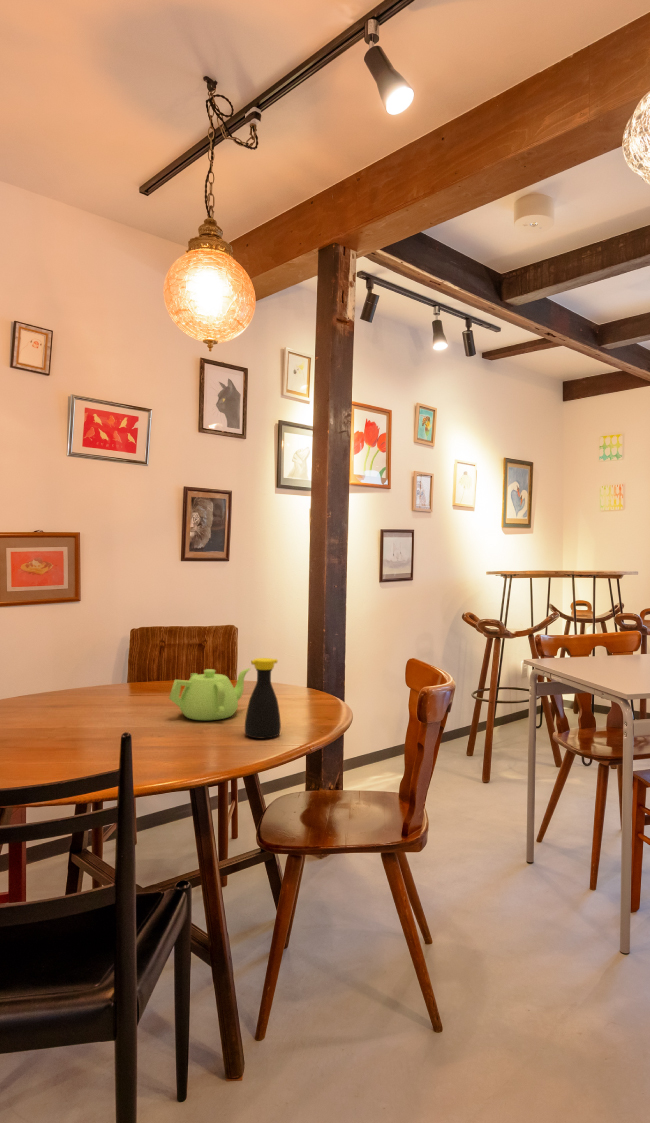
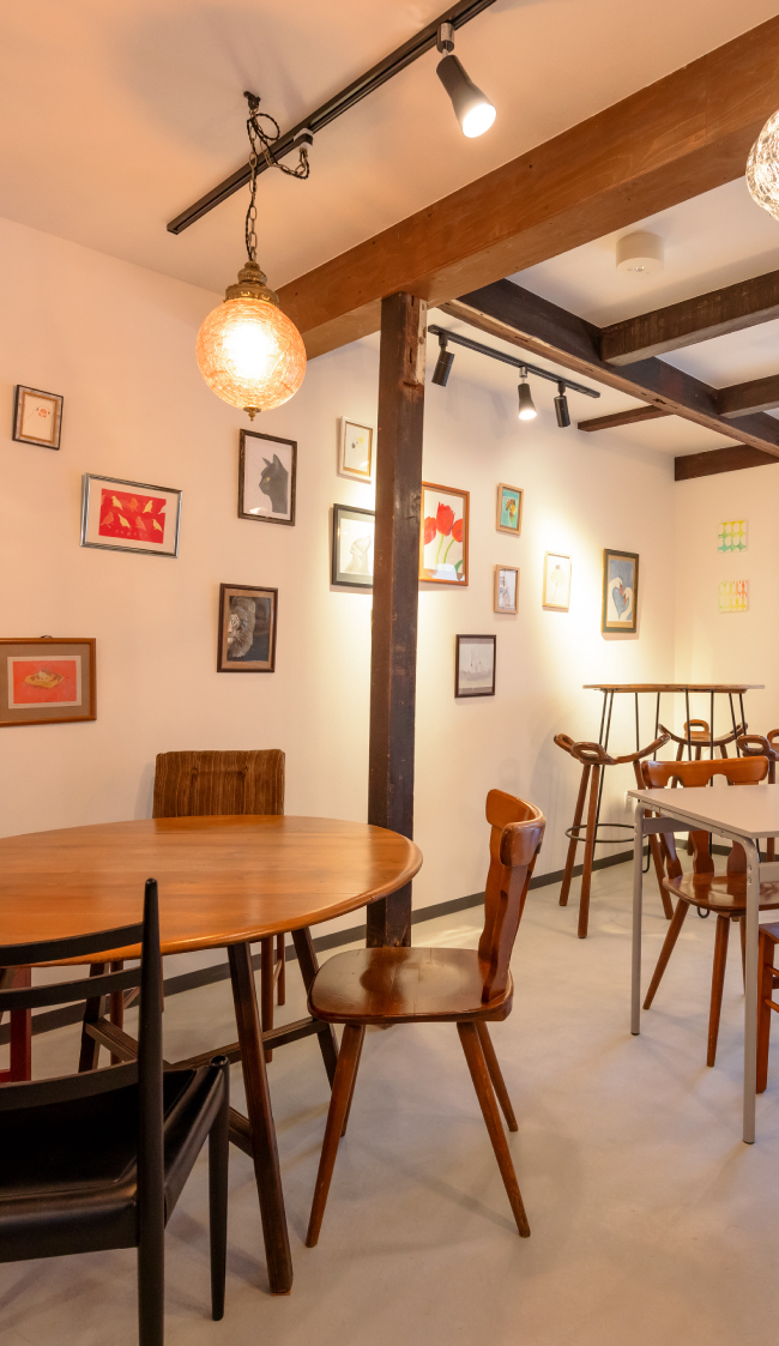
- teapot [168,667,252,721]
- bottle [244,657,282,740]
